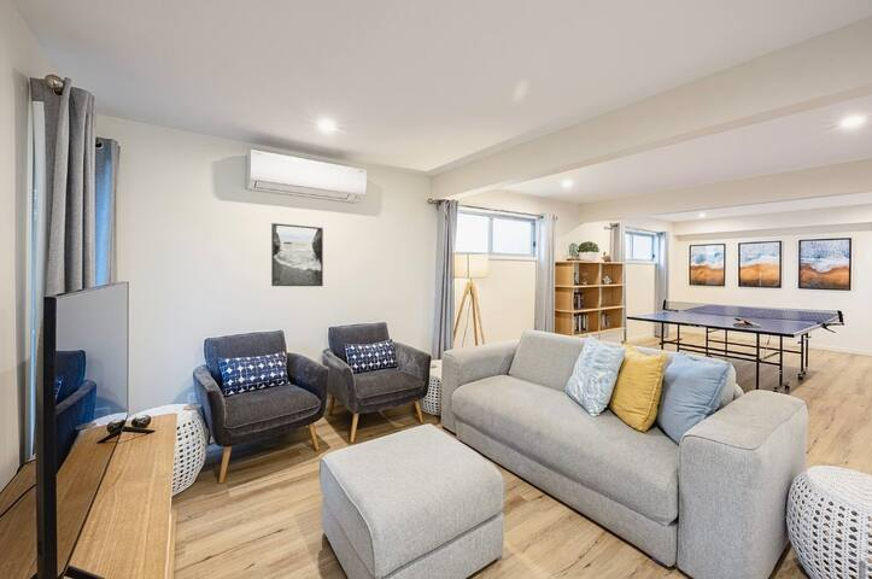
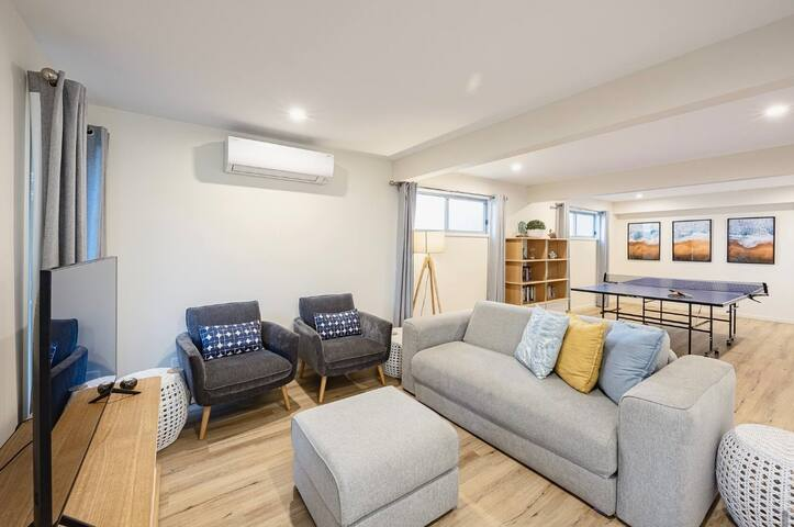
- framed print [270,222,324,287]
